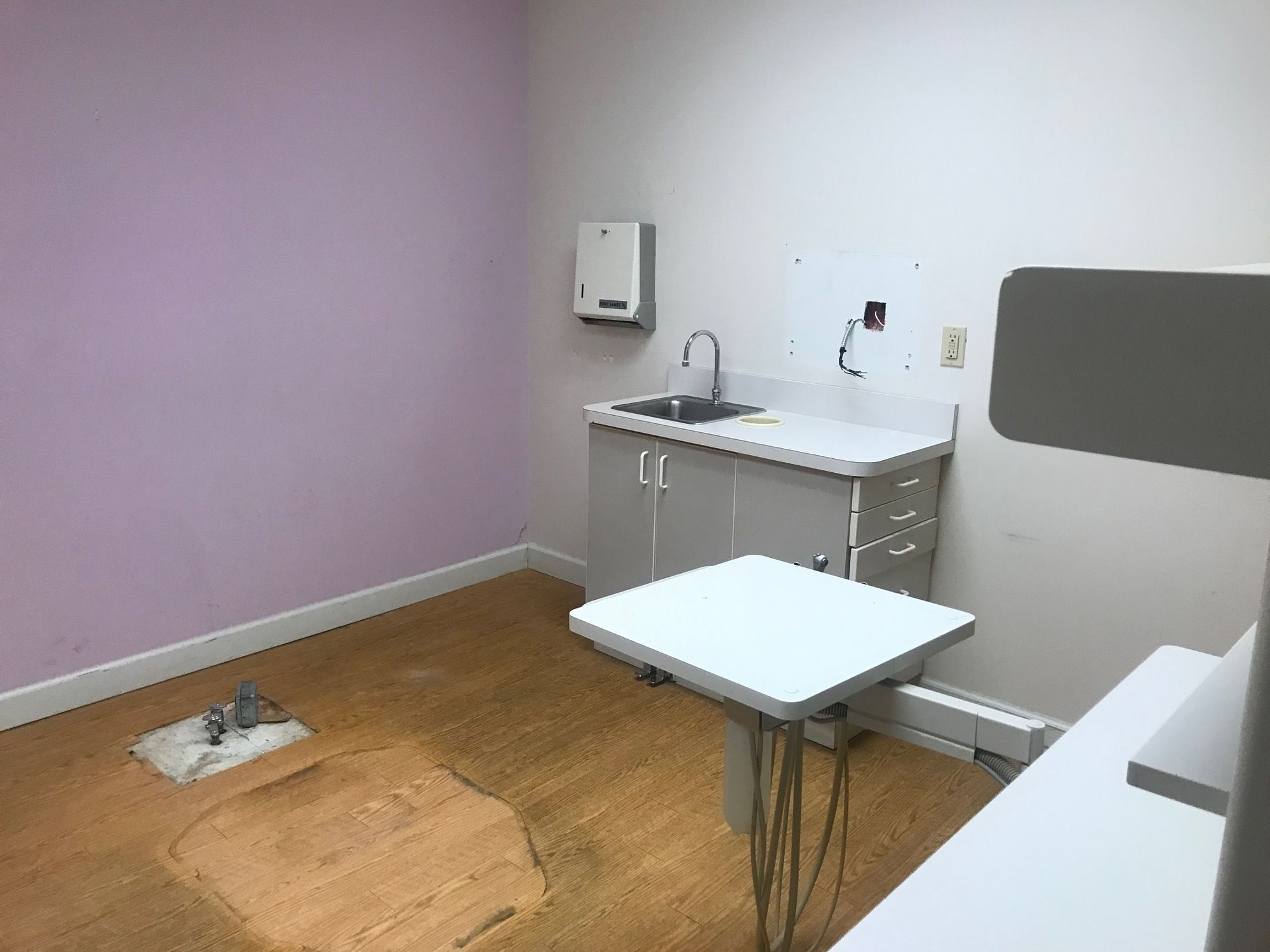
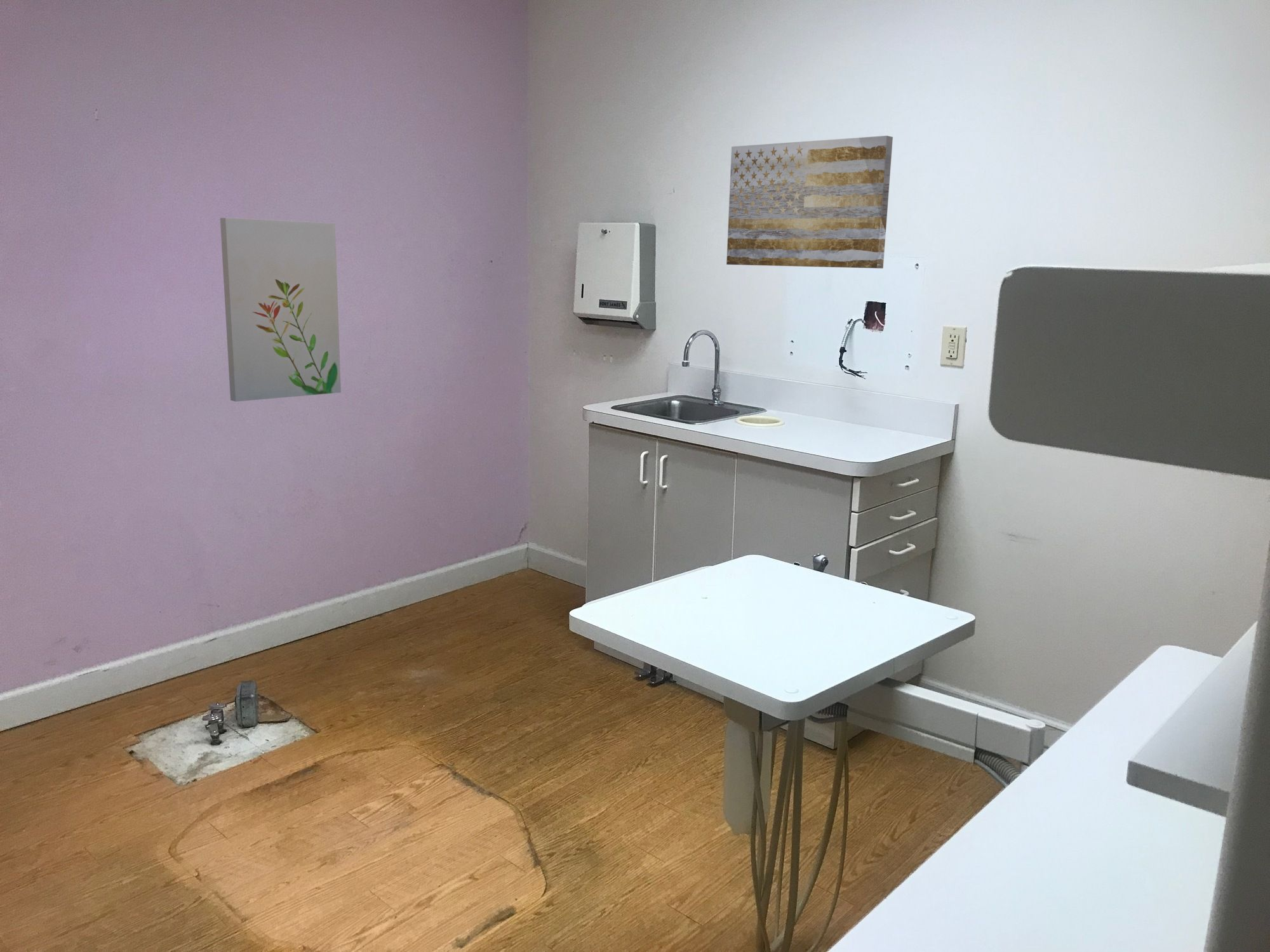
+ wall art [220,217,342,402]
+ wall art [726,135,893,269]
